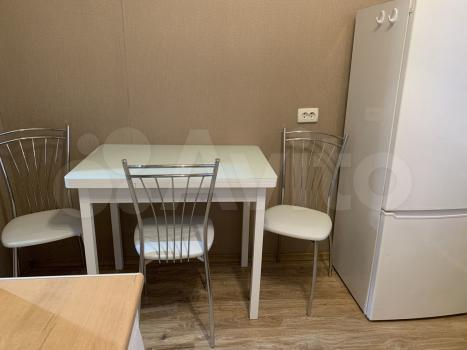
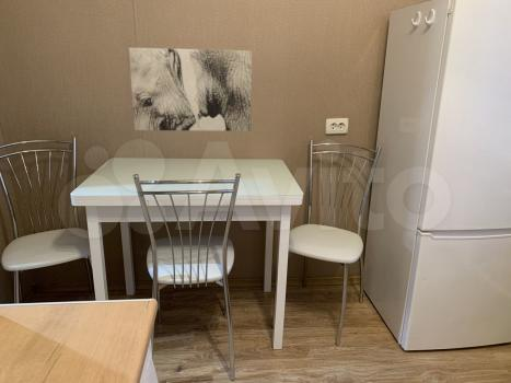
+ wall art [128,47,253,132]
